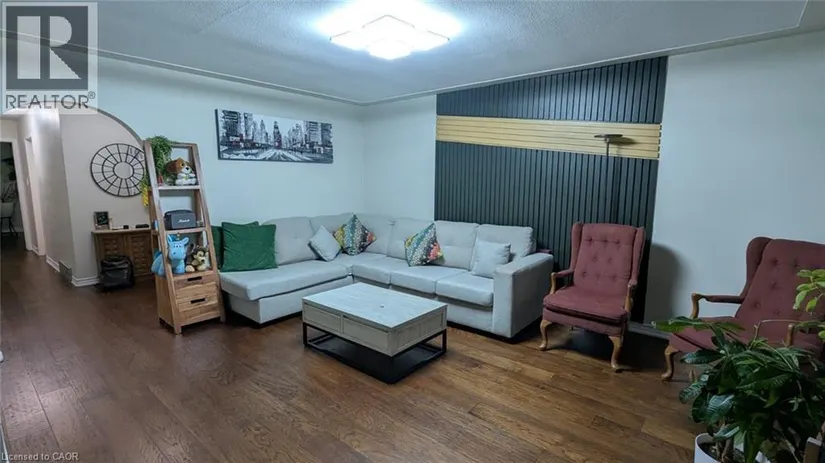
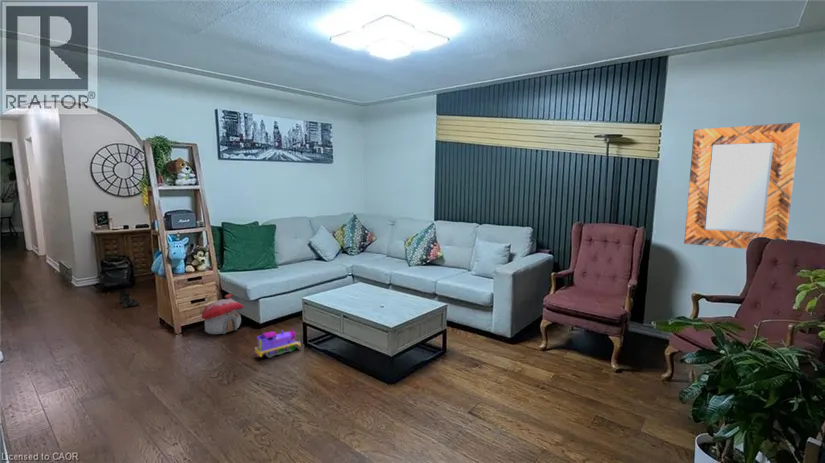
+ toy house [201,293,245,335]
+ boots [118,289,141,308]
+ toy train [253,326,302,358]
+ home mirror [683,122,801,250]
